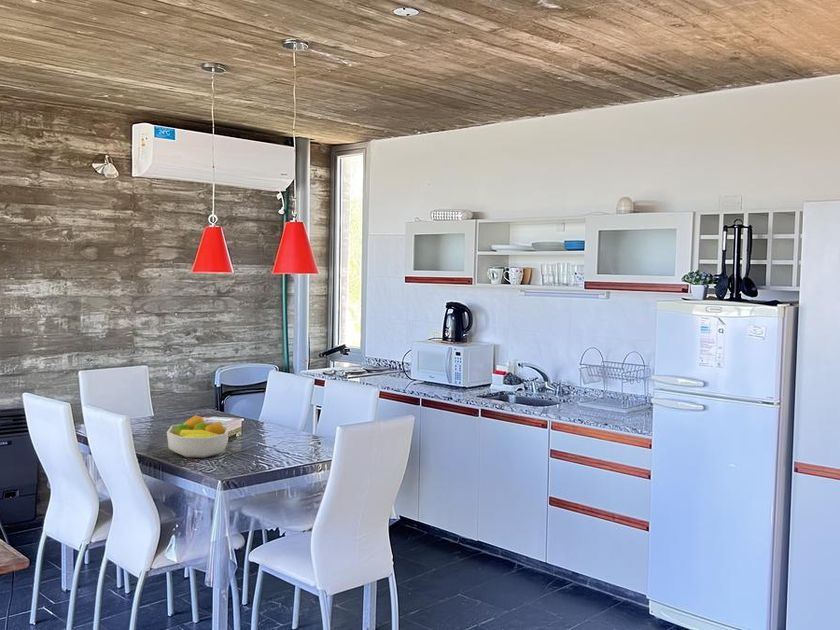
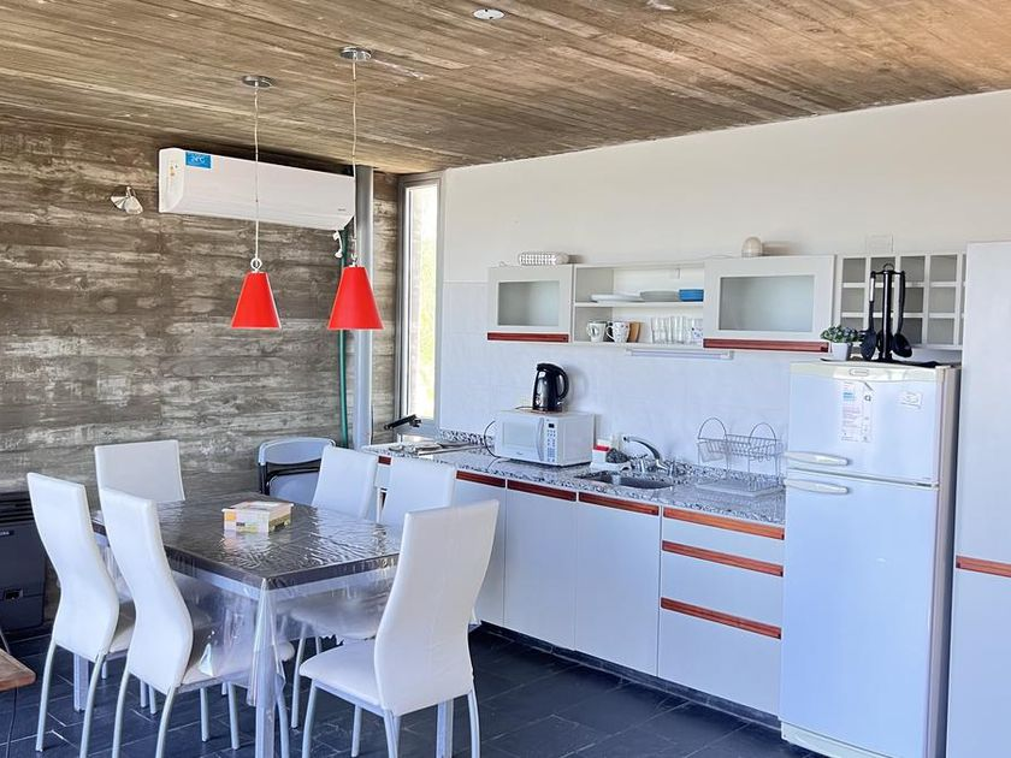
- fruit bowl [166,414,230,459]
